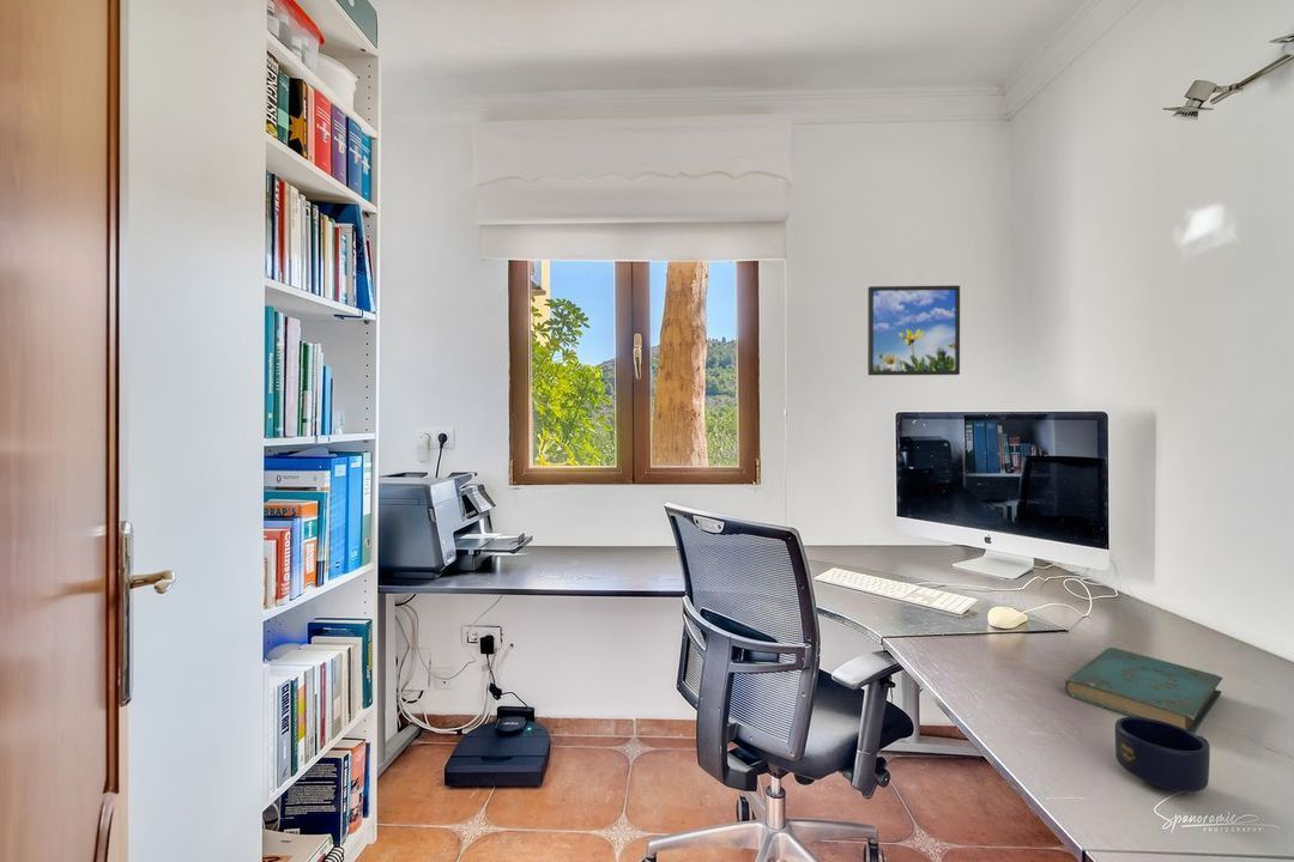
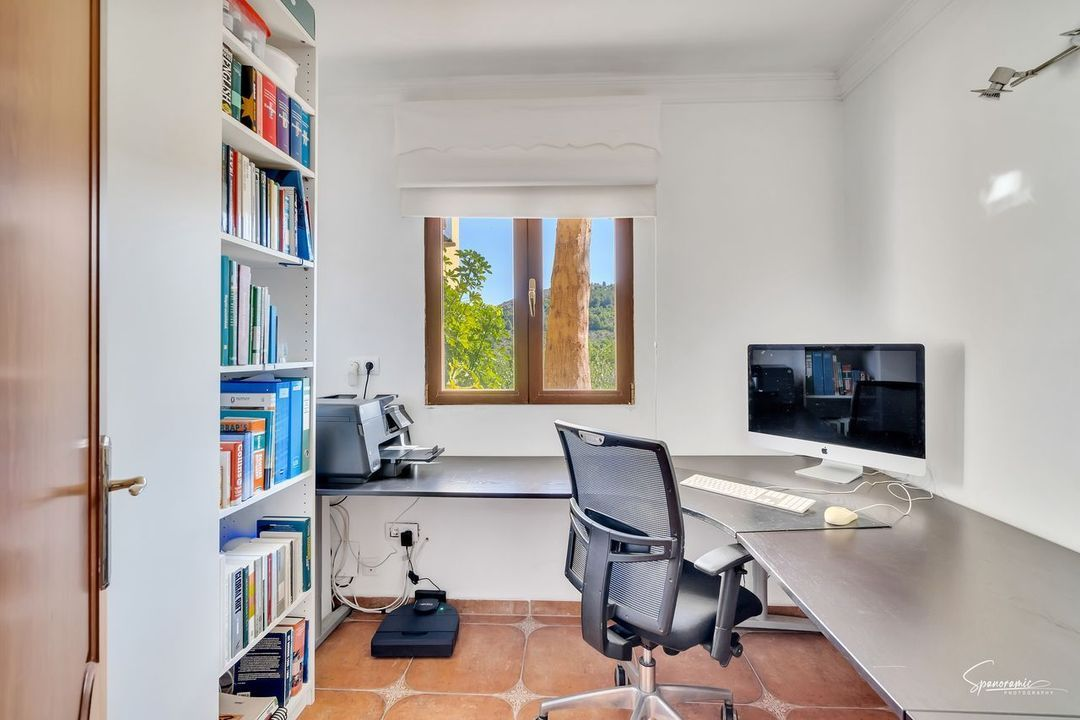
- book [1063,646,1223,734]
- mug [1114,716,1211,793]
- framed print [866,285,961,376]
